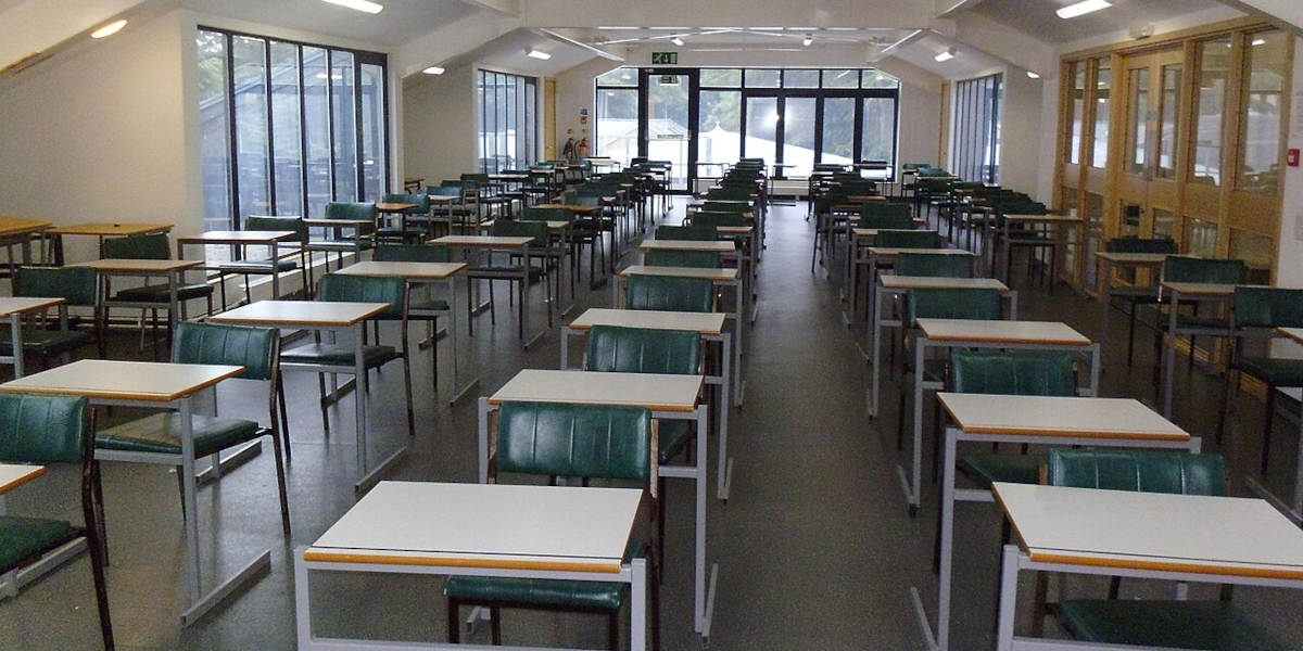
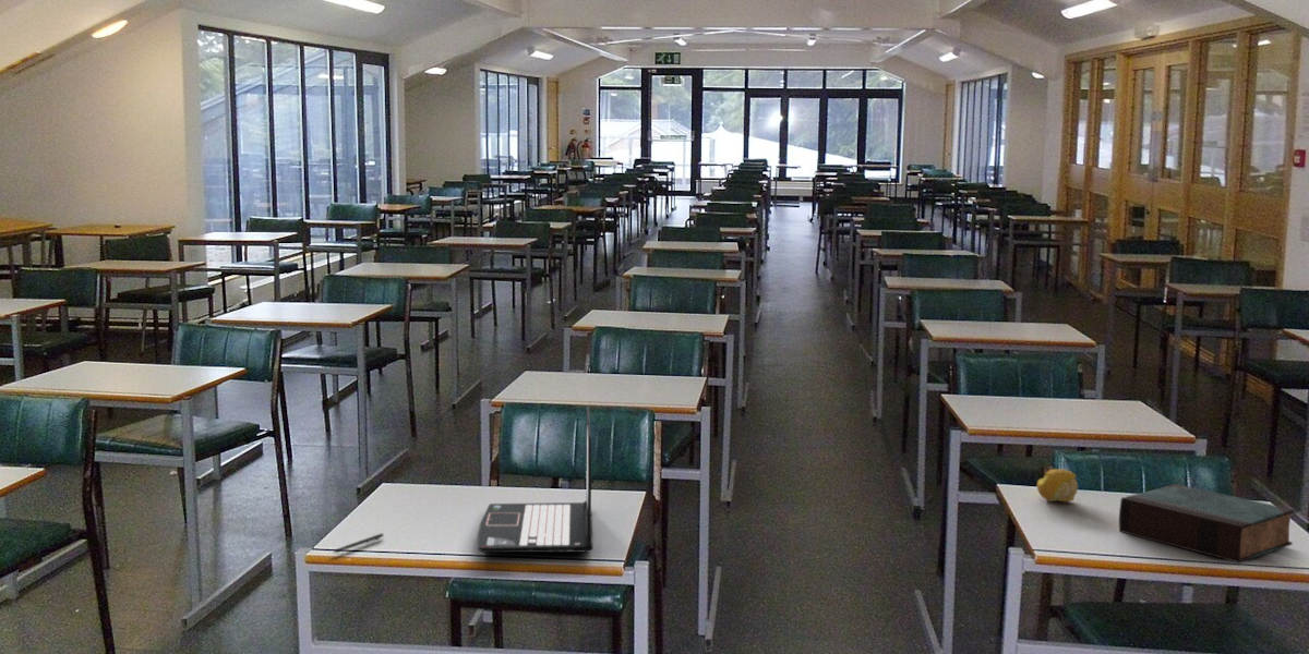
+ fruit [1036,468,1079,502]
+ laptop [476,404,595,554]
+ book [1118,483,1296,564]
+ pen [332,532,385,554]
